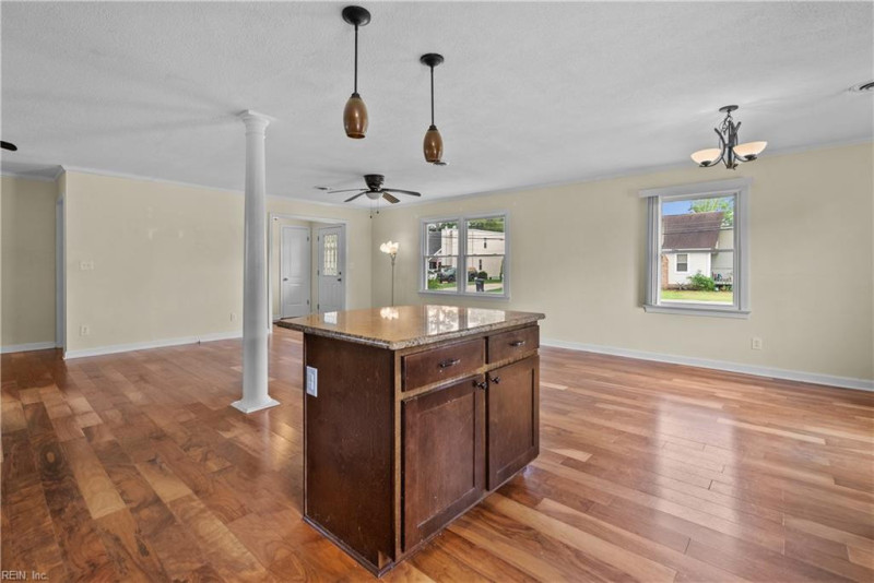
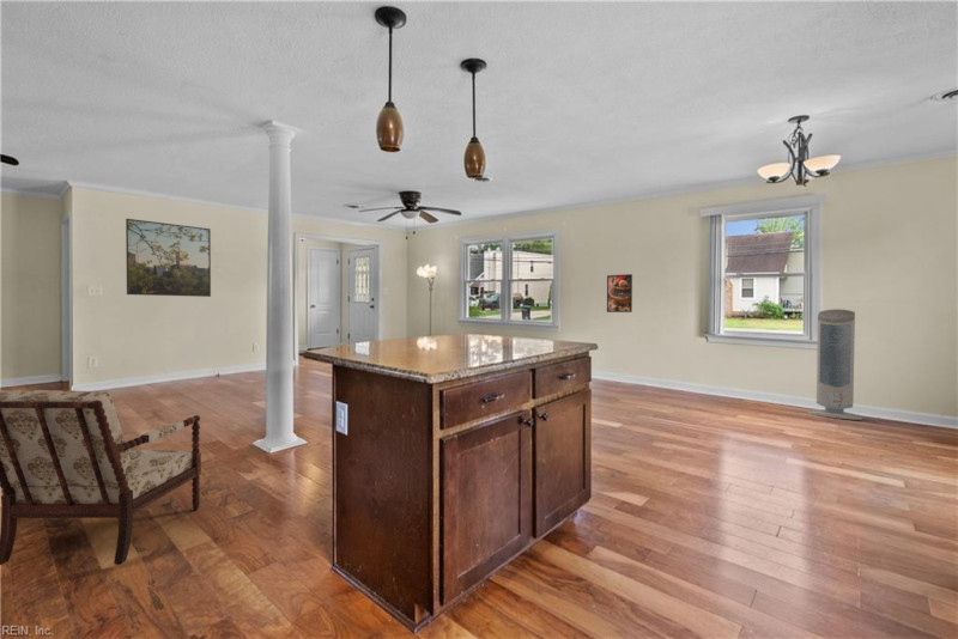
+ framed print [606,273,633,314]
+ air purifier [806,309,863,421]
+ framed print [125,218,212,298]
+ armchair [0,389,202,566]
